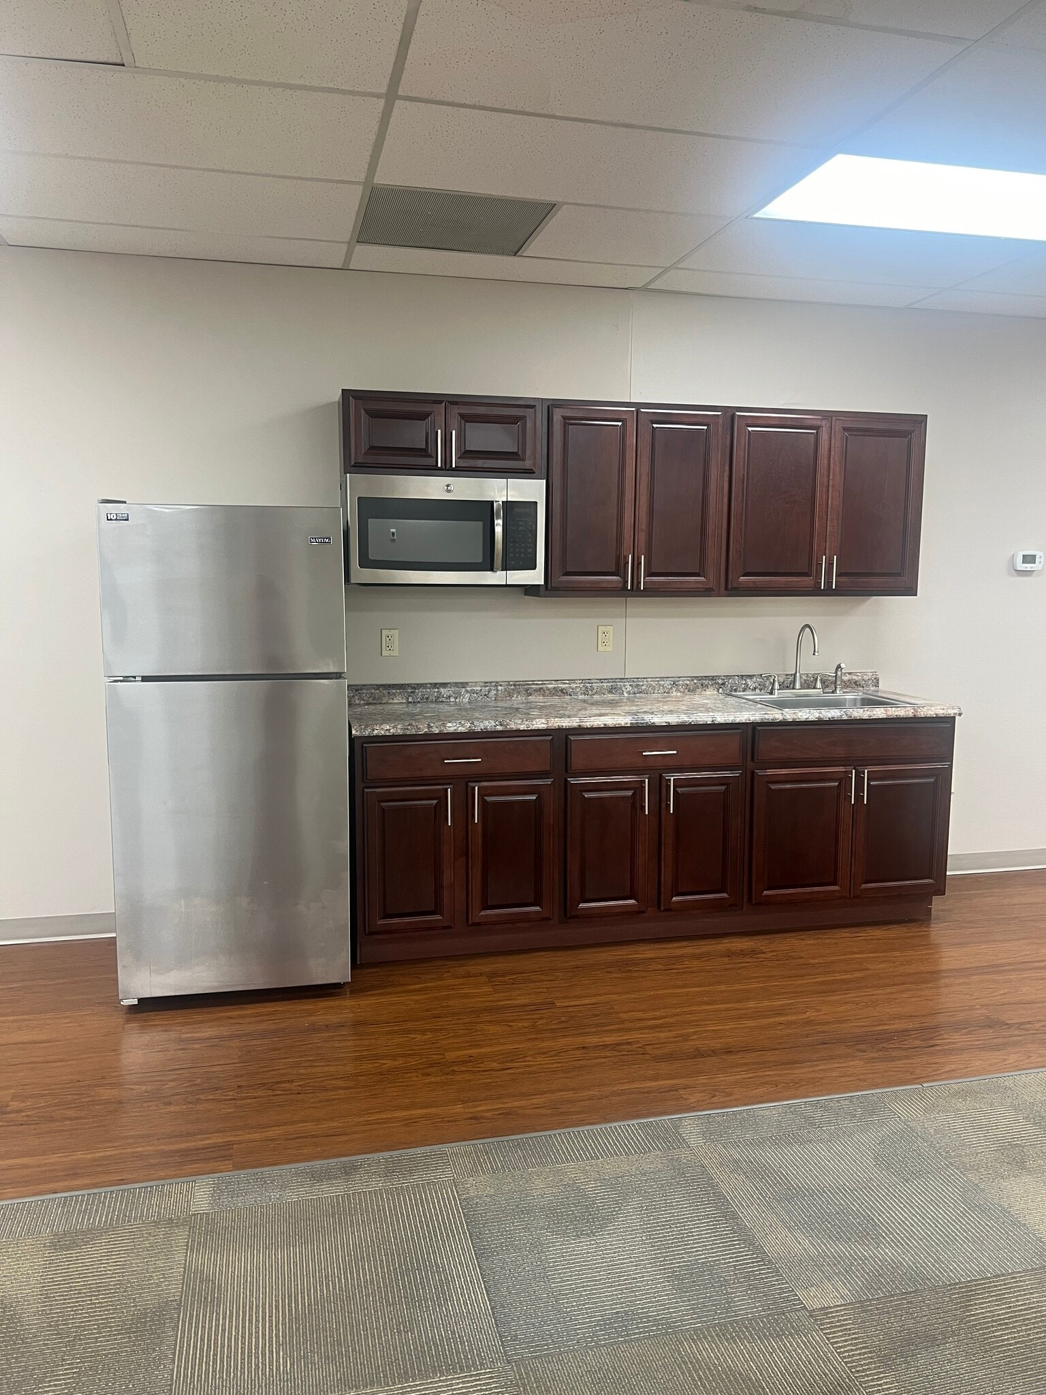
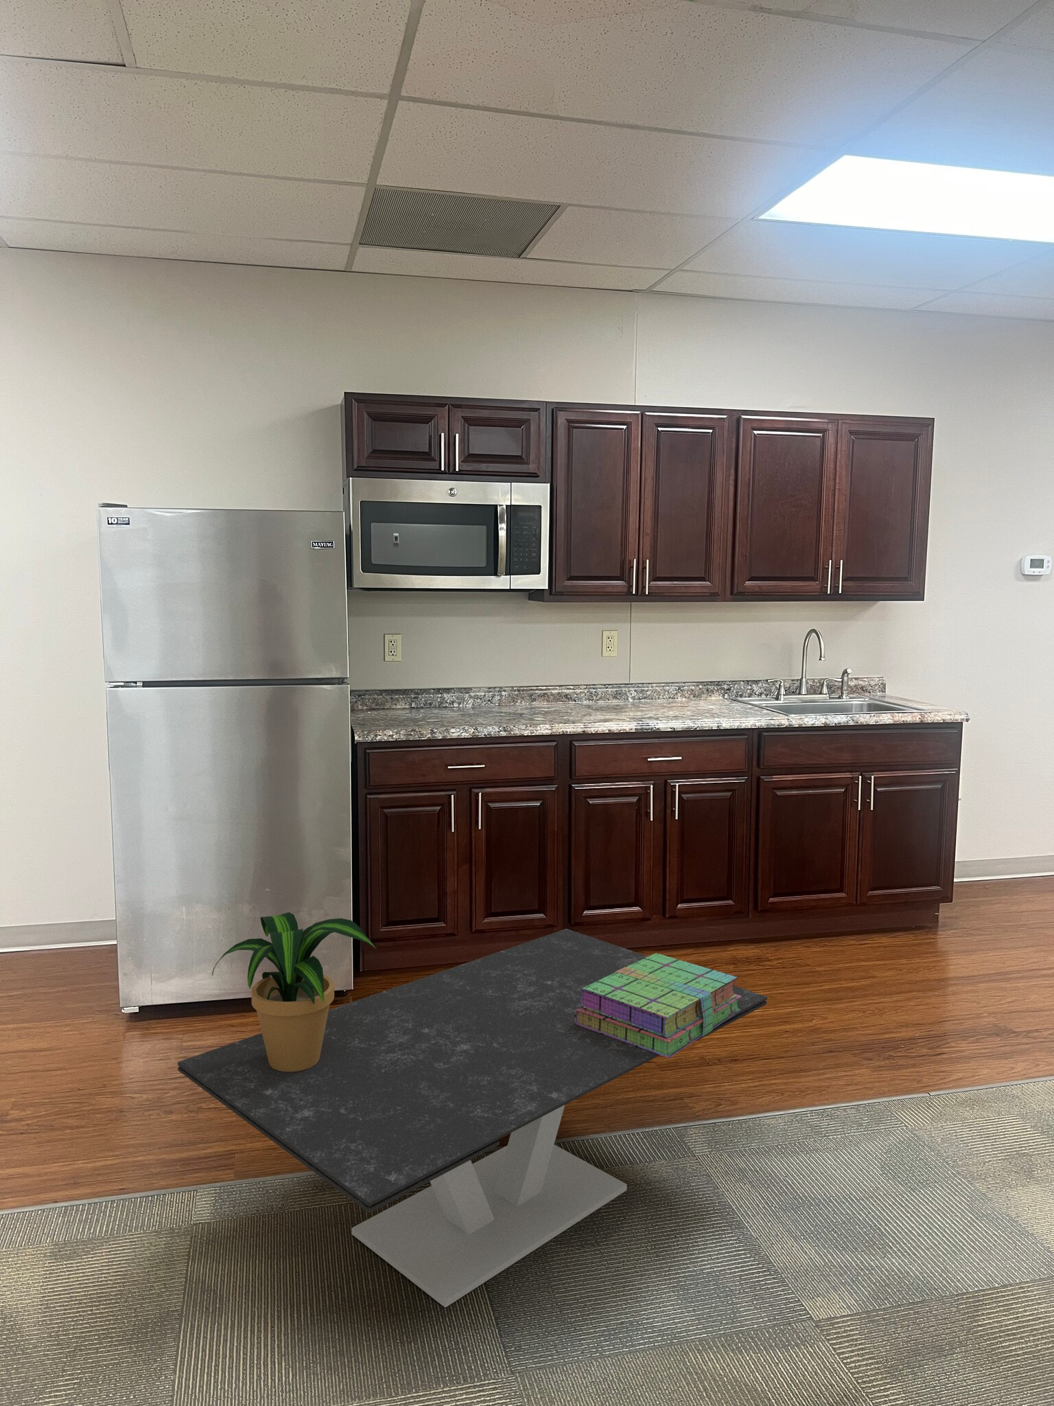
+ potted plant [211,912,376,1072]
+ stack of books [575,953,741,1058]
+ coffee table [177,928,768,1309]
